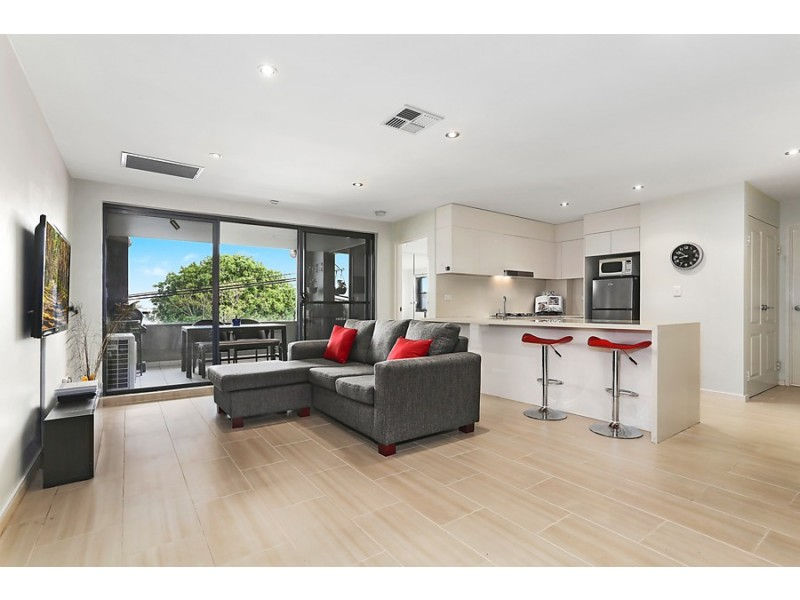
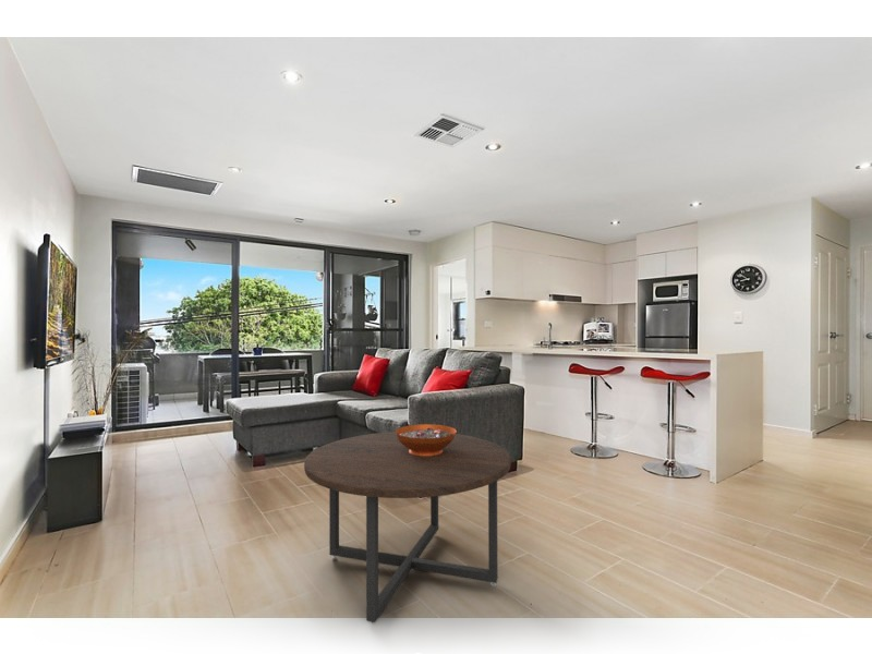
+ decorative bowl [395,423,458,456]
+ coffee table [303,431,512,623]
